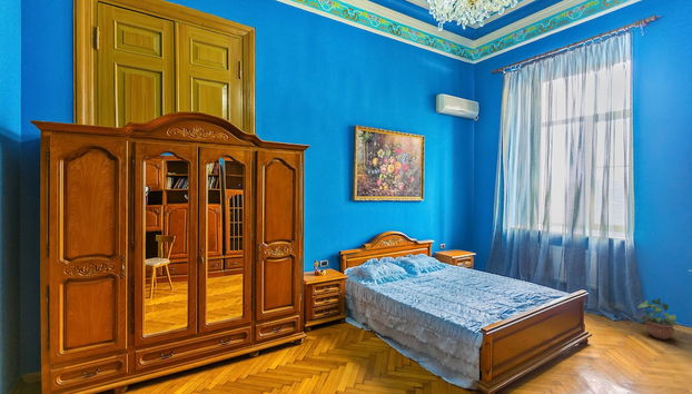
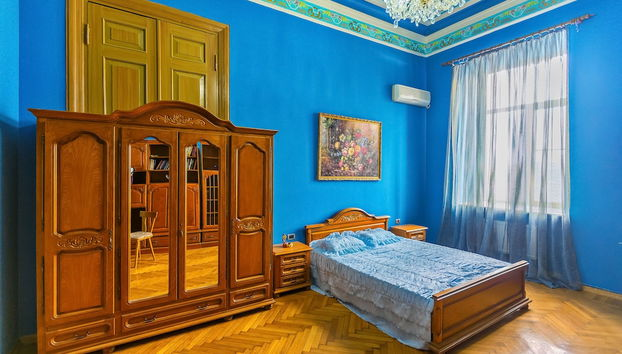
- potted plant [636,297,679,341]
